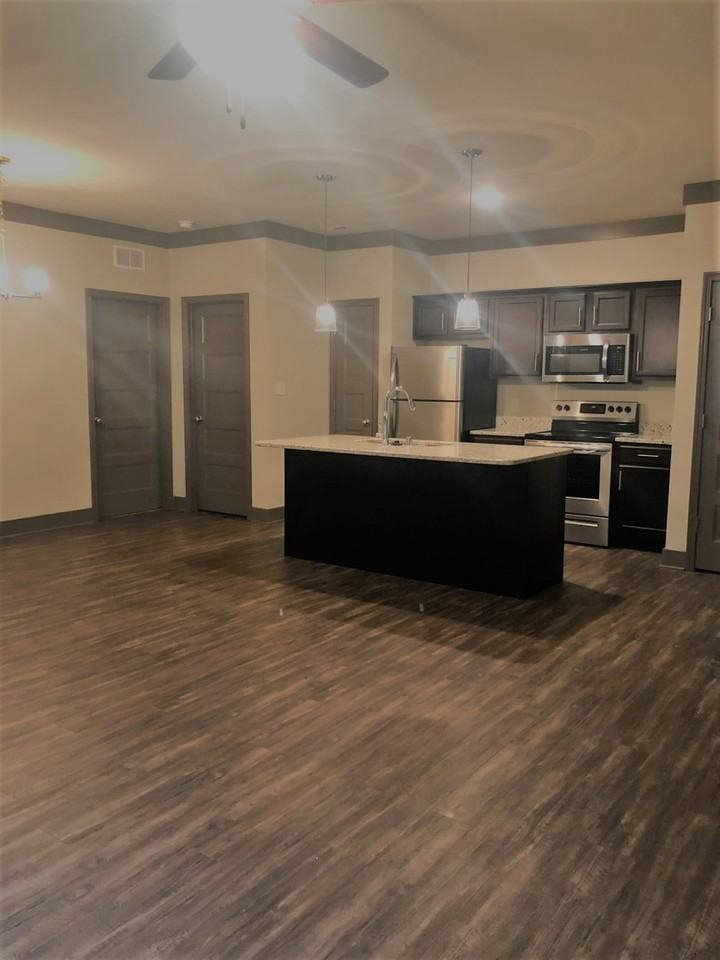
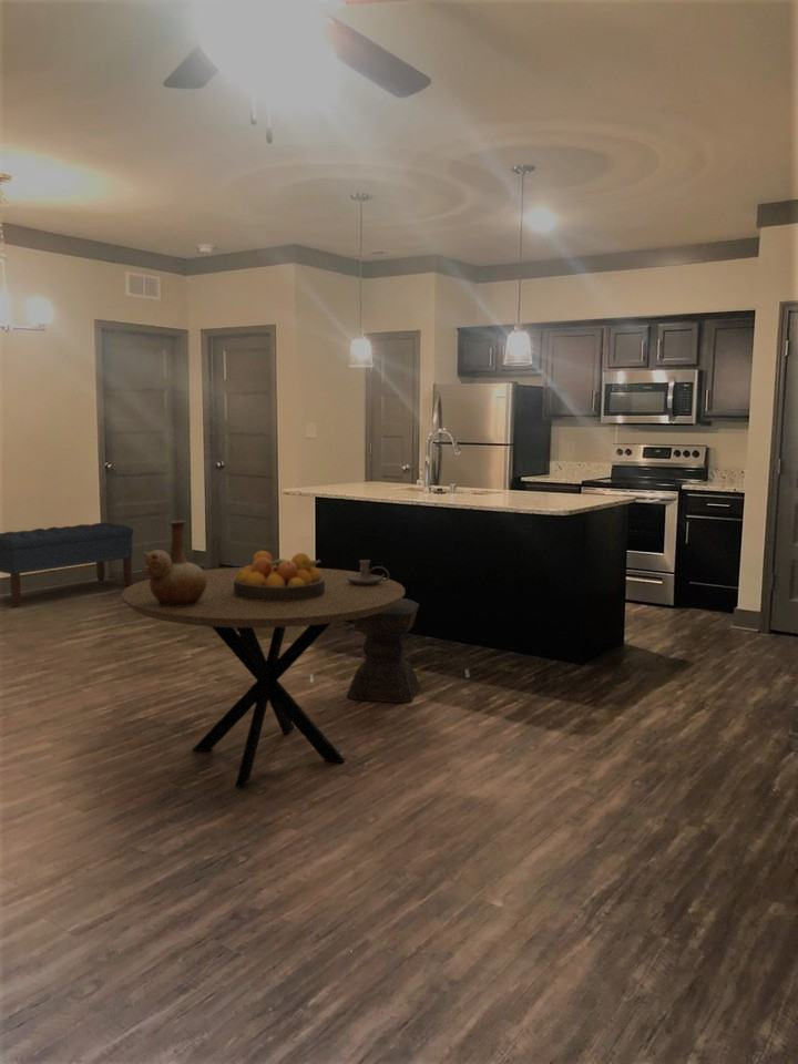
+ dining table [121,566,406,788]
+ vase [142,520,206,607]
+ stool [346,597,421,704]
+ candle holder [347,559,390,584]
+ bench [0,522,134,607]
+ fruit bowl [234,550,325,602]
